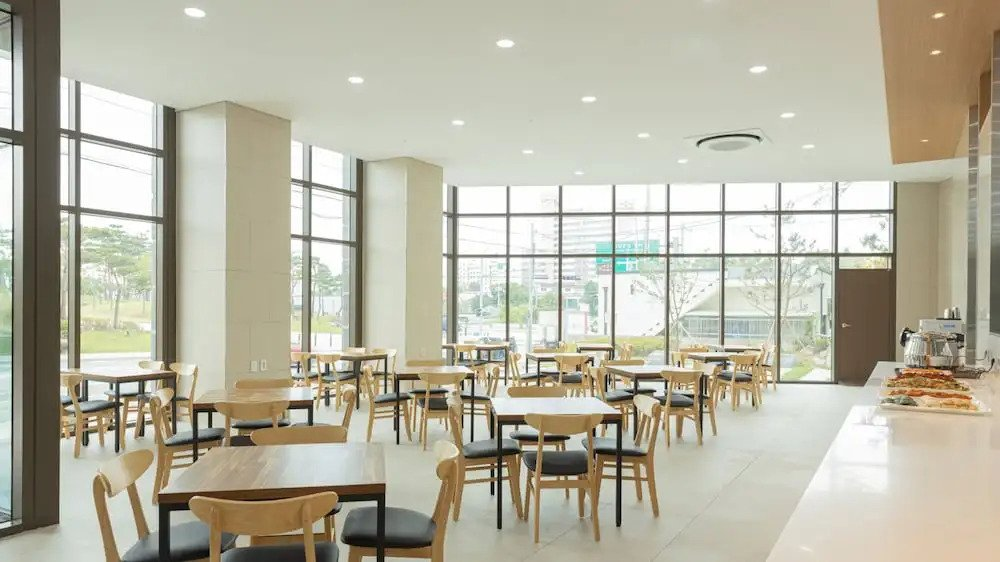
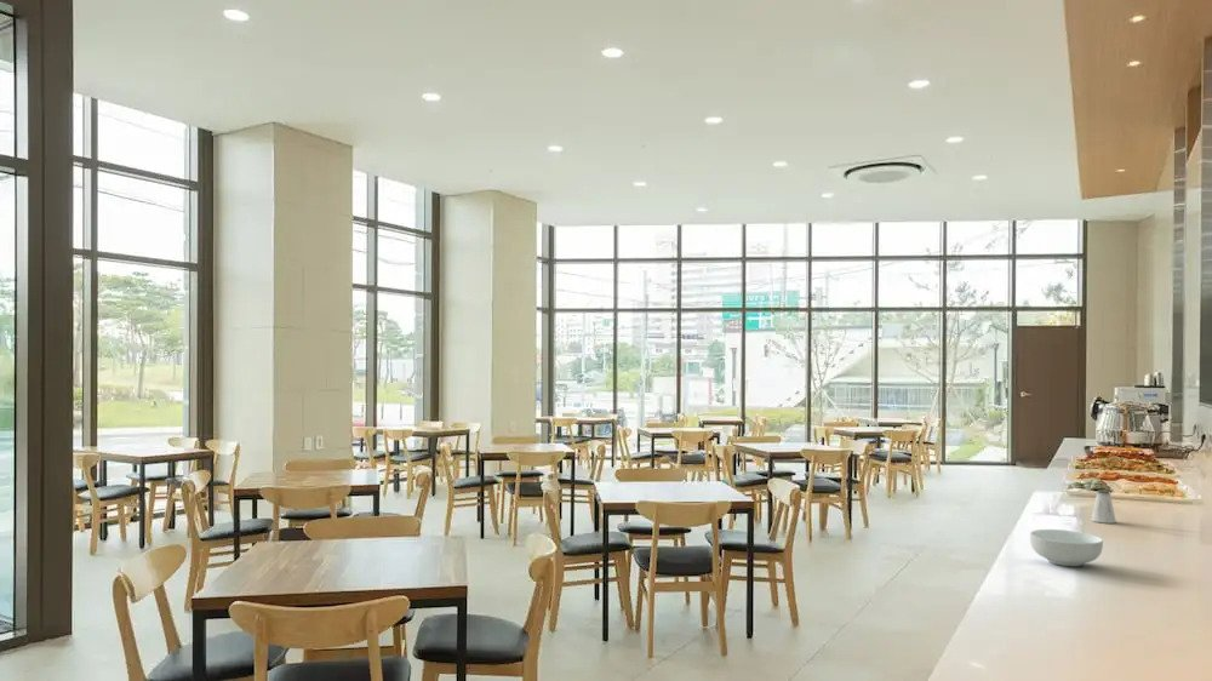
+ saltshaker [1090,488,1117,525]
+ cereal bowl [1029,528,1104,567]
